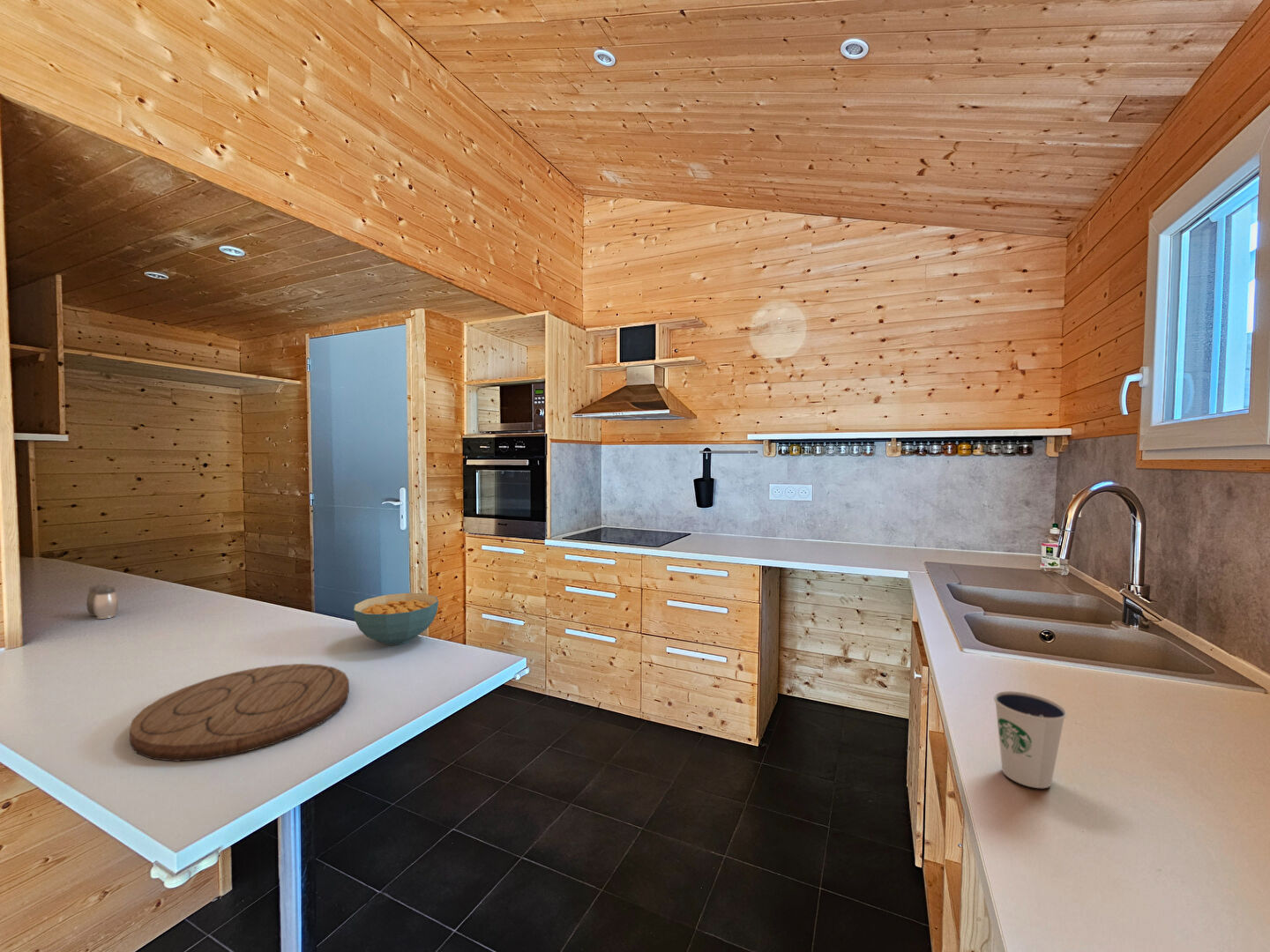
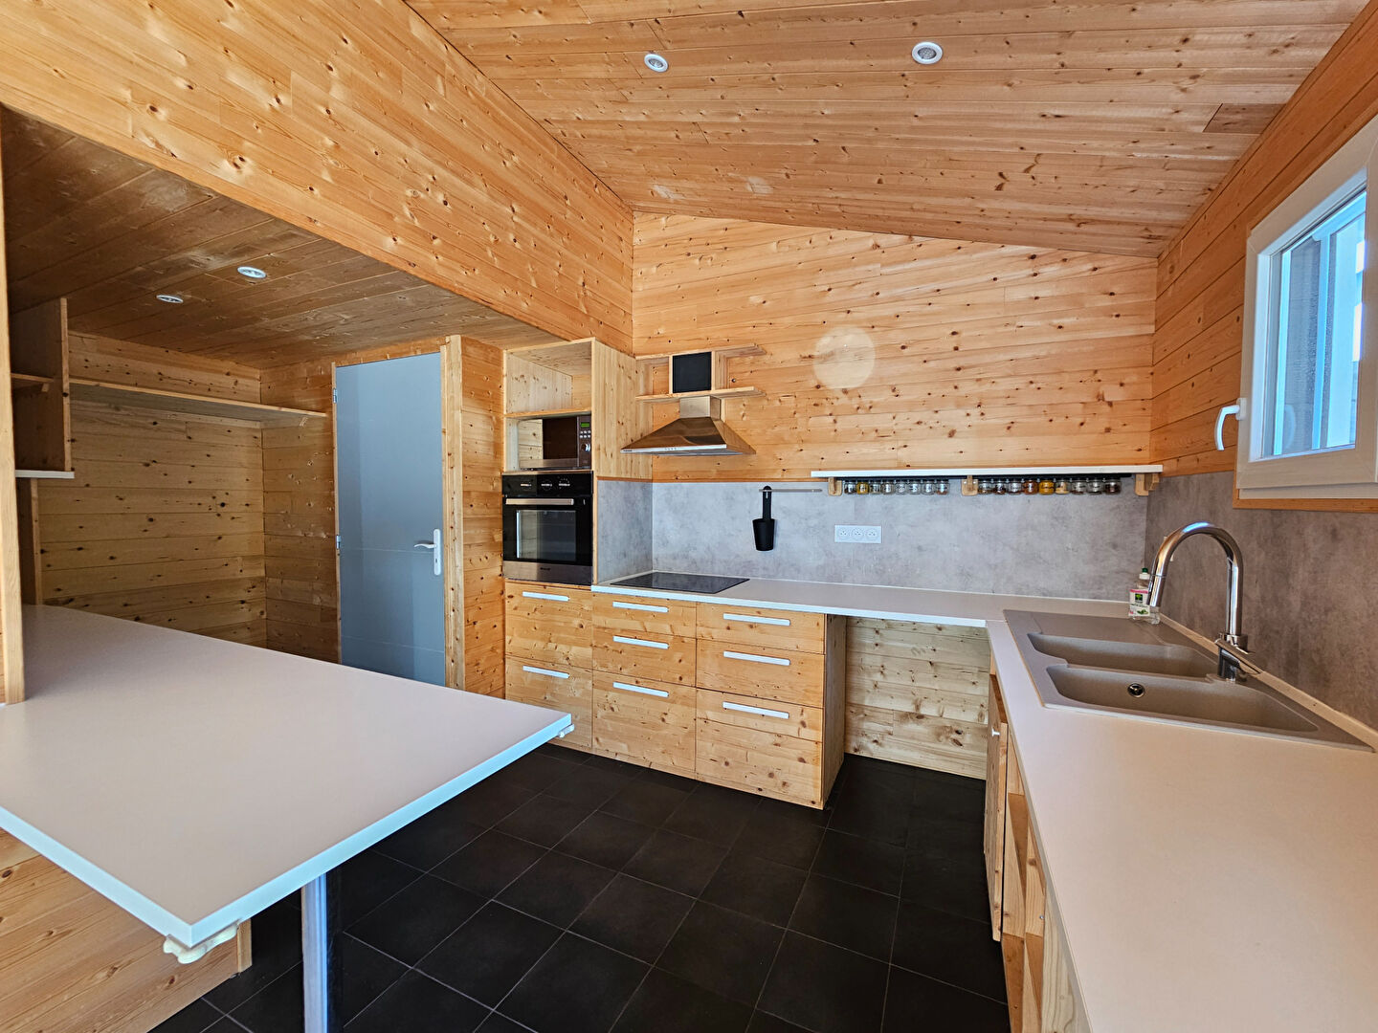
- cutting board [129,663,350,762]
- salt and pepper shaker [86,584,119,620]
- cereal bowl [353,592,439,646]
- dixie cup [993,690,1067,789]
